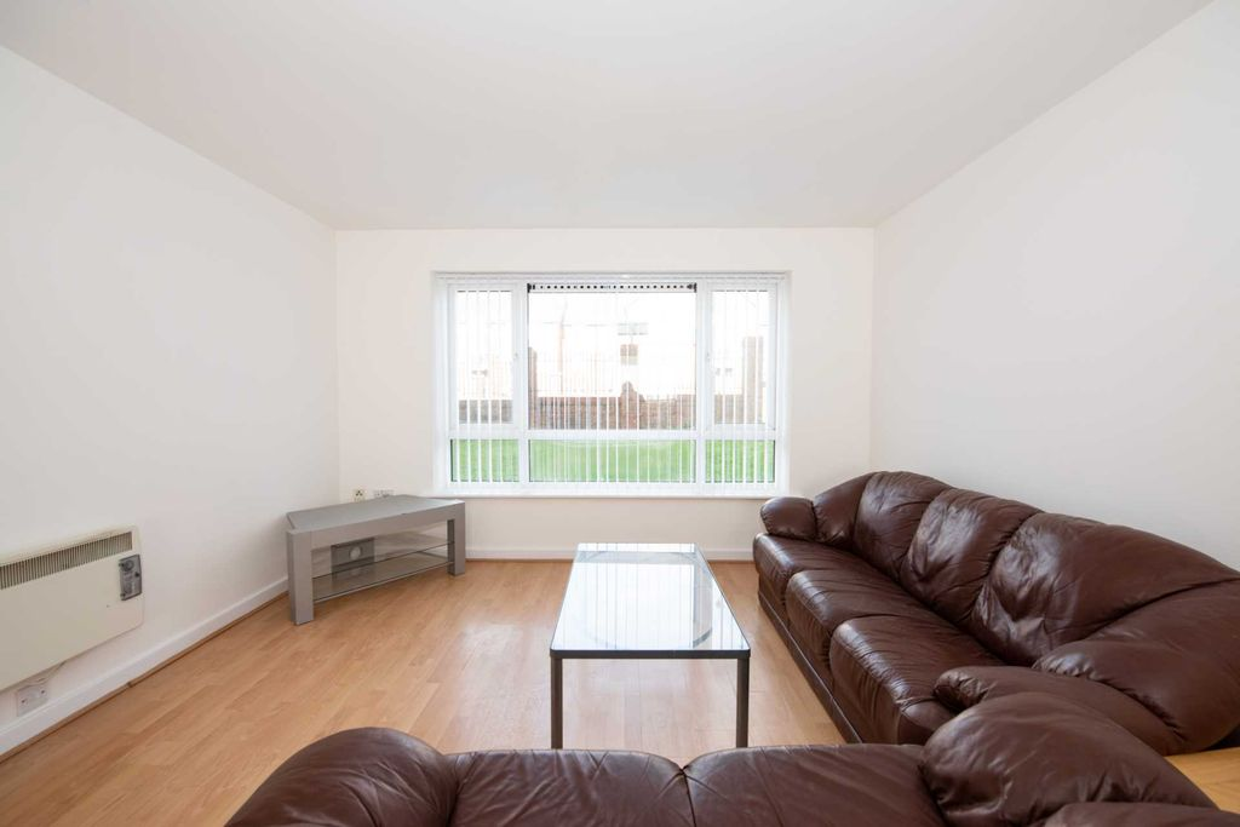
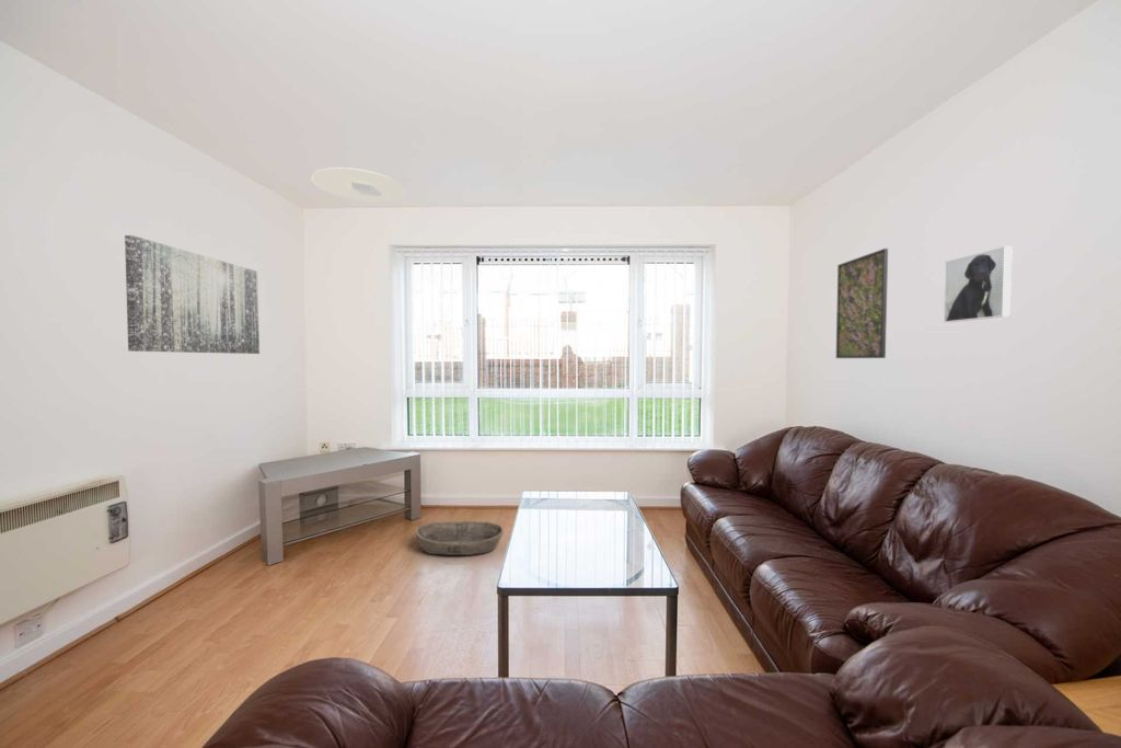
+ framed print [943,244,1014,323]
+ basket [415,520,505,556]
+ ceiling light [311,166,407,204]
+ wall art [124,234,261,355]
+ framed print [835,248,889,359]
